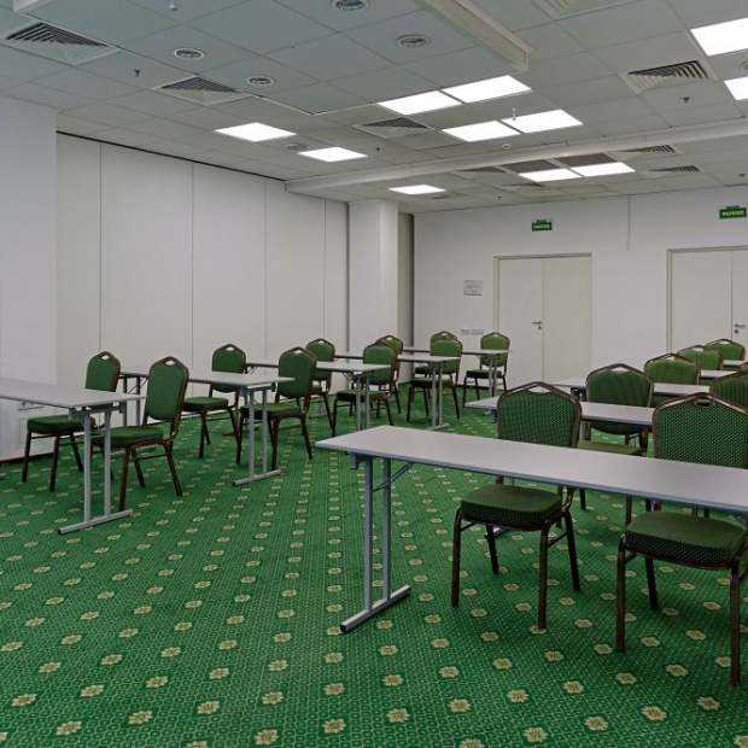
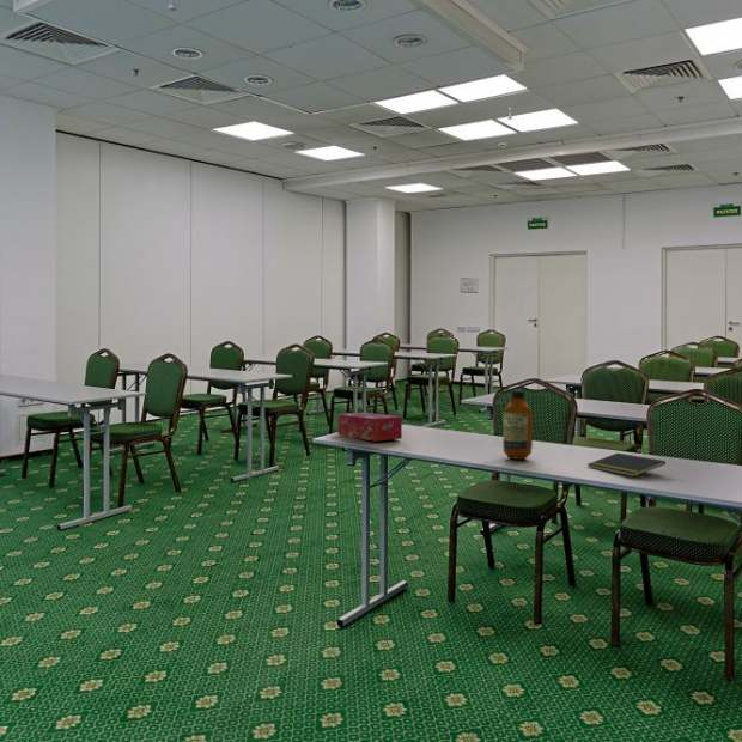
+ bottle [501,389,534,461]
+ tissue box [336,412,403,443]
+ notepad [586,452,667,478]
